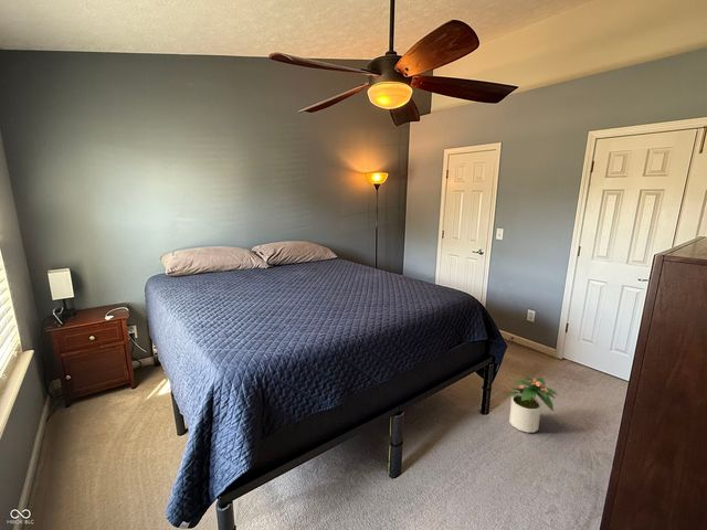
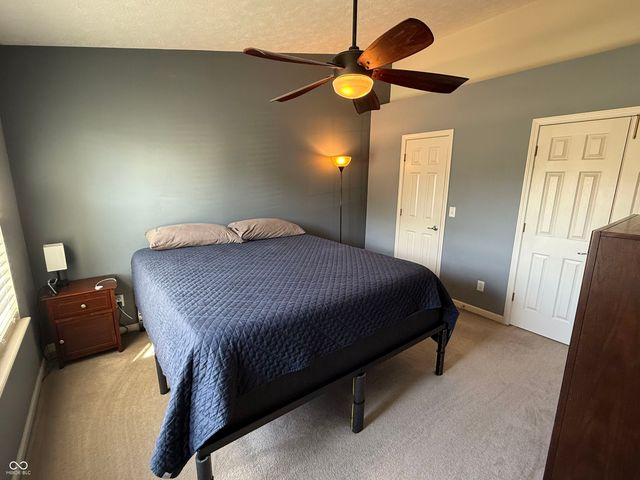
- potted plant [503,372,560,434]
